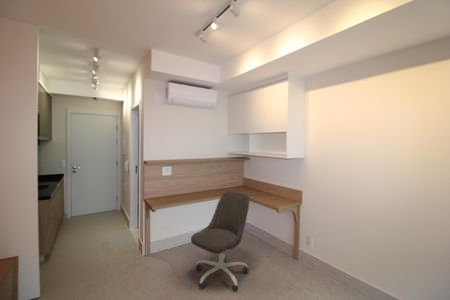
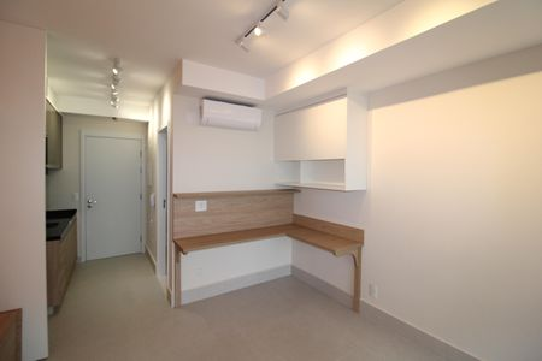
- office chair [190,190,251,292]
